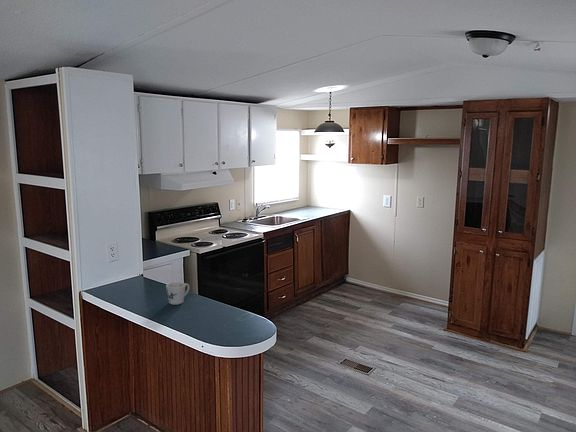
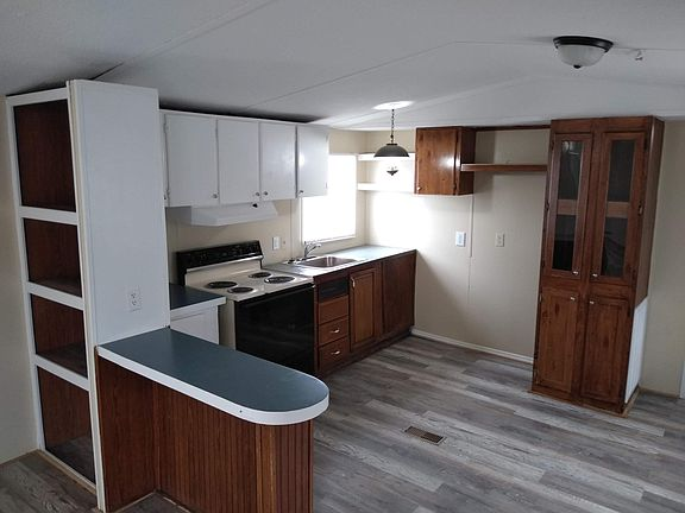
- mug [165,281,191,306]
